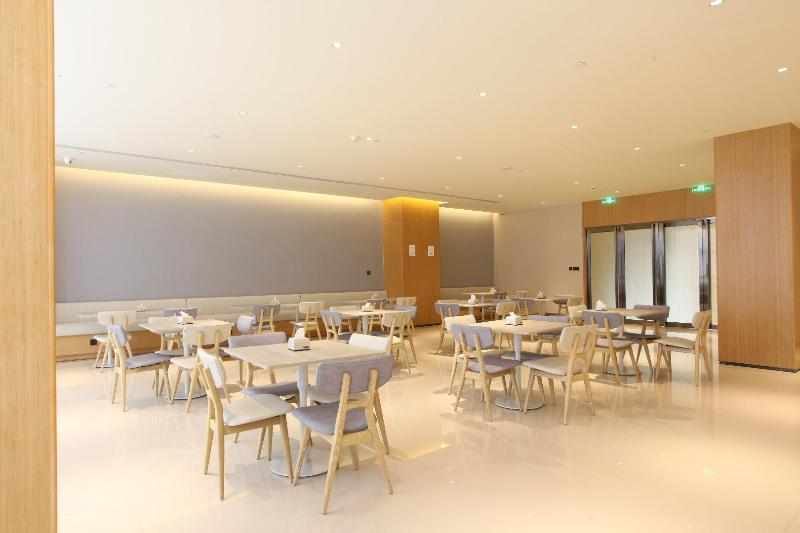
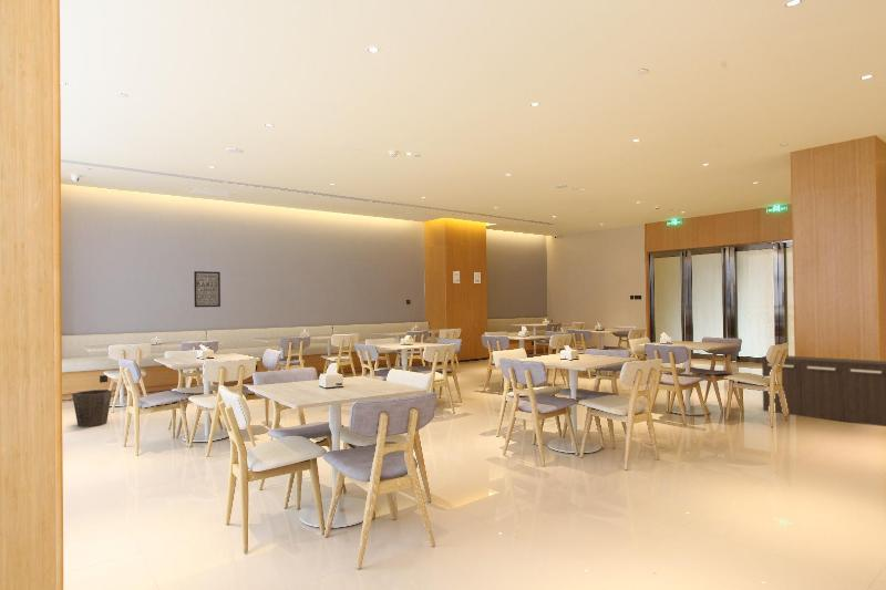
+ waste bin [71,389,113,428]
+ storage cabinet [761,354,886,427]
+ wall art [193,270,222,308]
